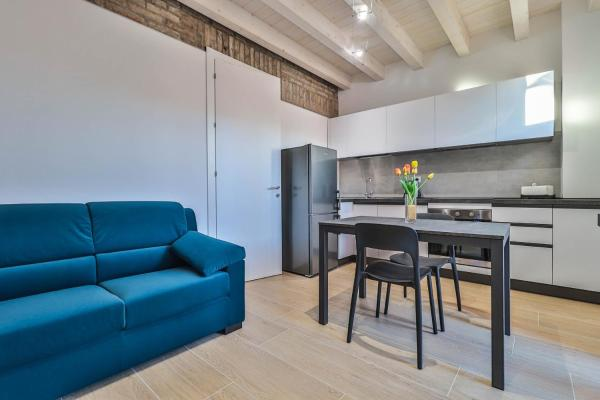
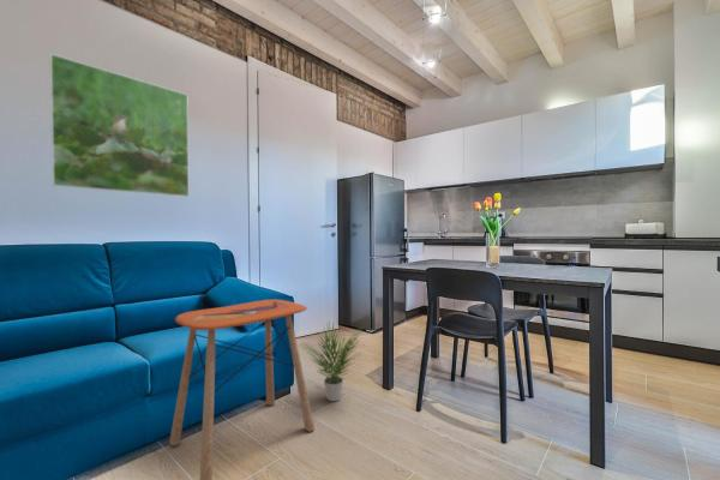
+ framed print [48,53,190,198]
+ side table [168,299,316,480]
+ potted plant [298,322,362,402]
